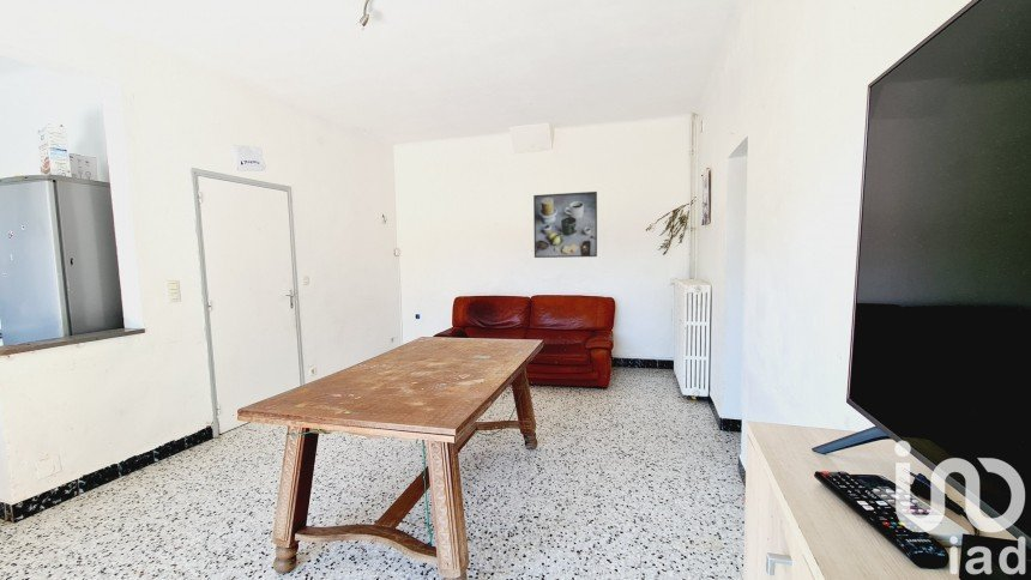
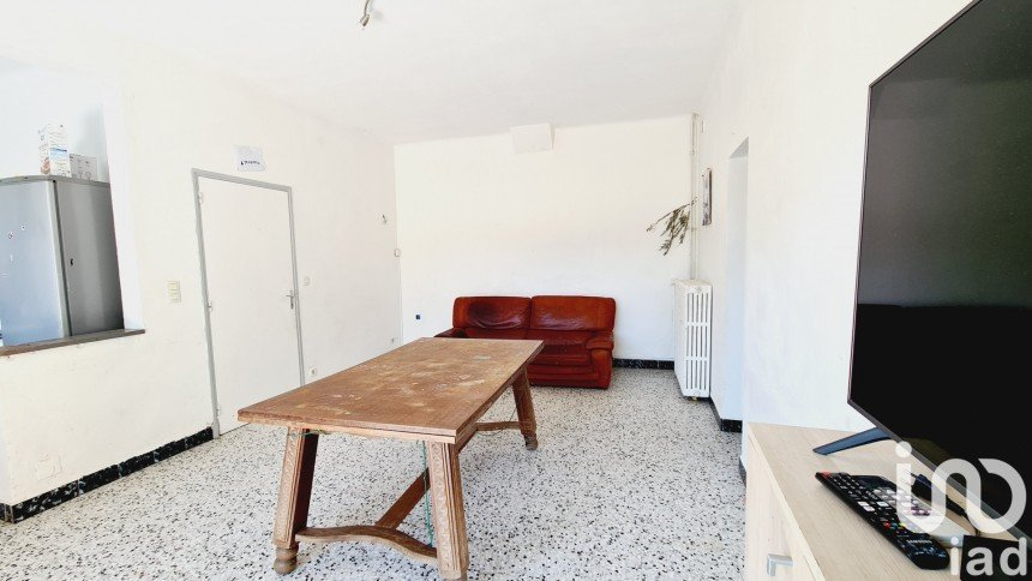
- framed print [532,191,598,259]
